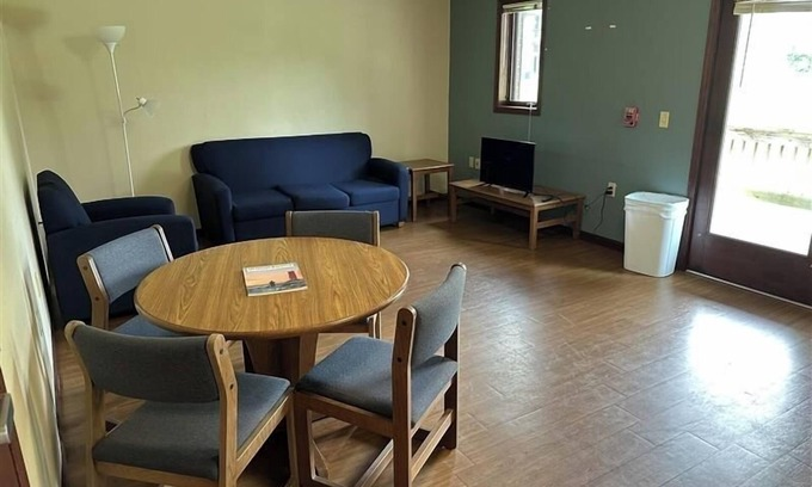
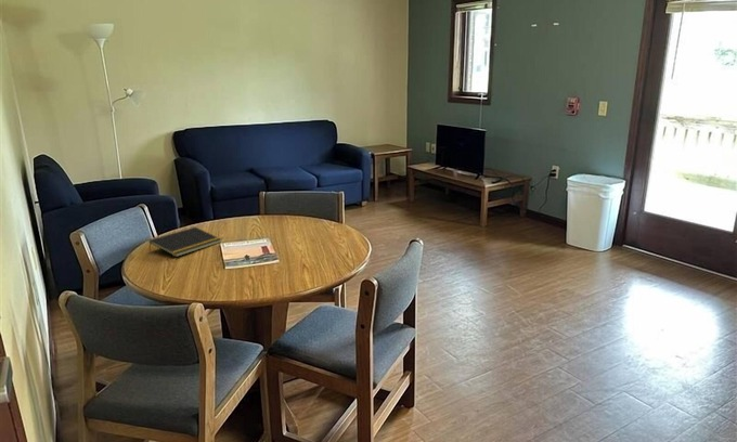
+ notepad [148,226,222,258]
